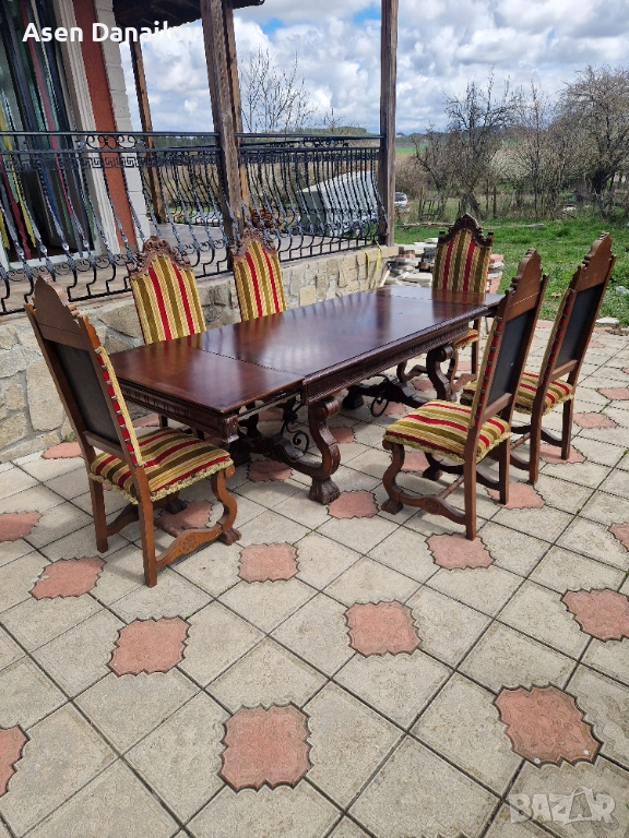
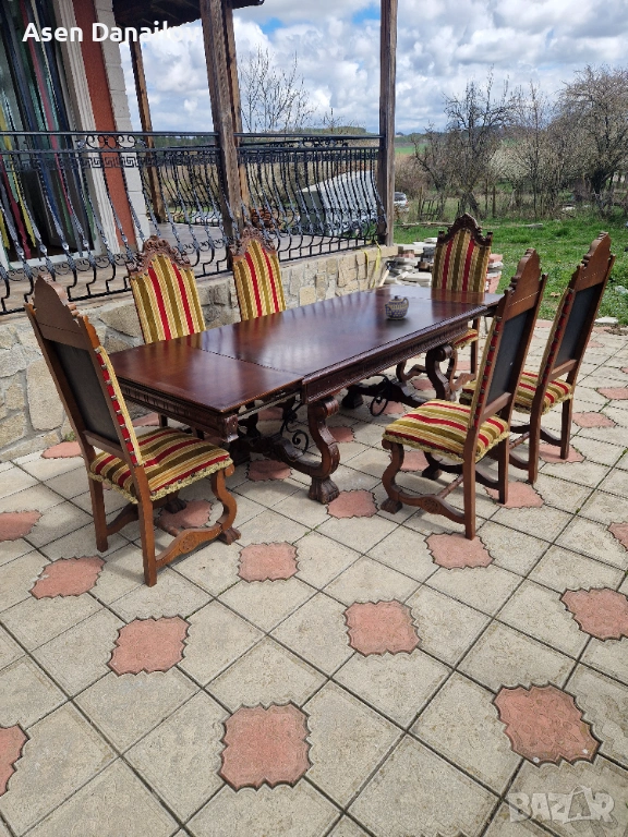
+ teapot [383,294,410,320]
